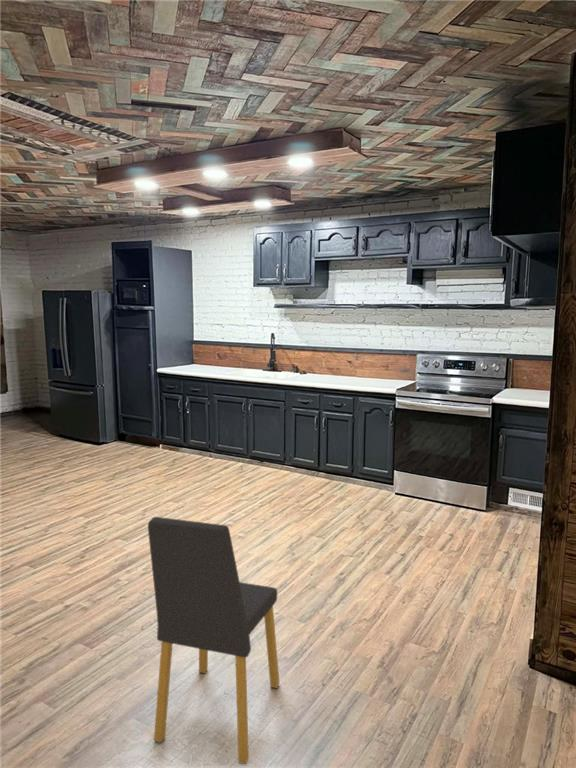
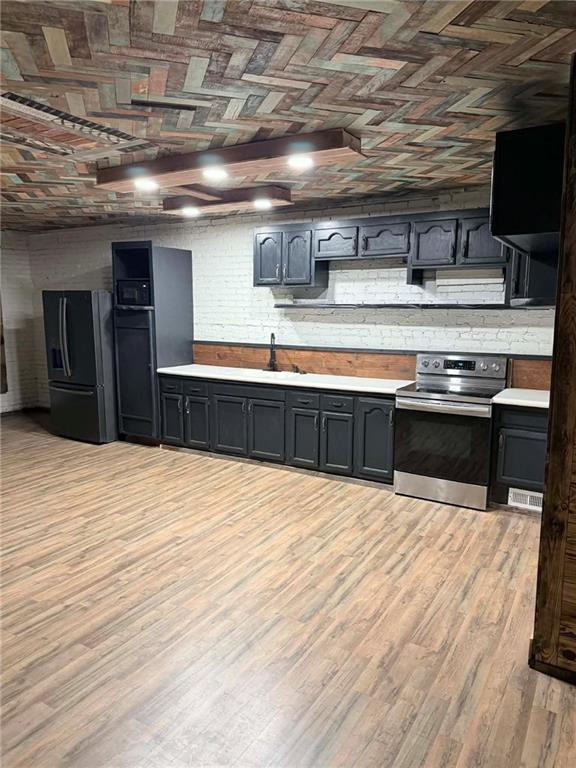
- dining chair [147,516,280,765]
